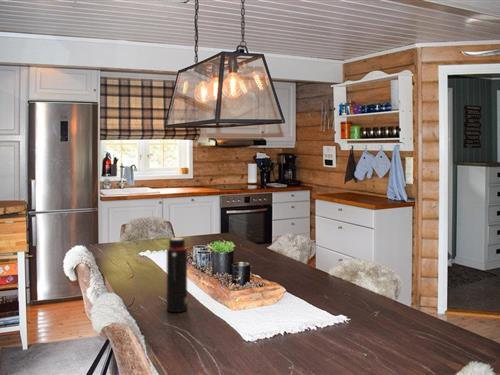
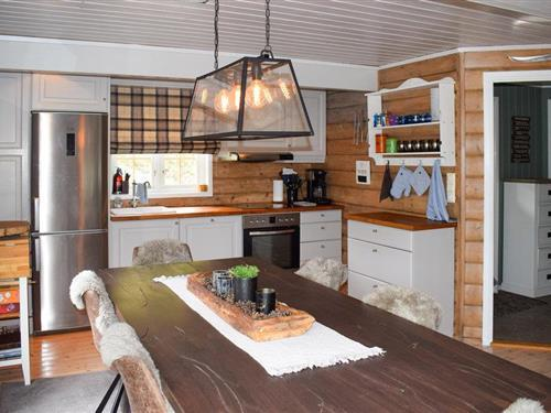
- water bottle [165,237,188,313]
